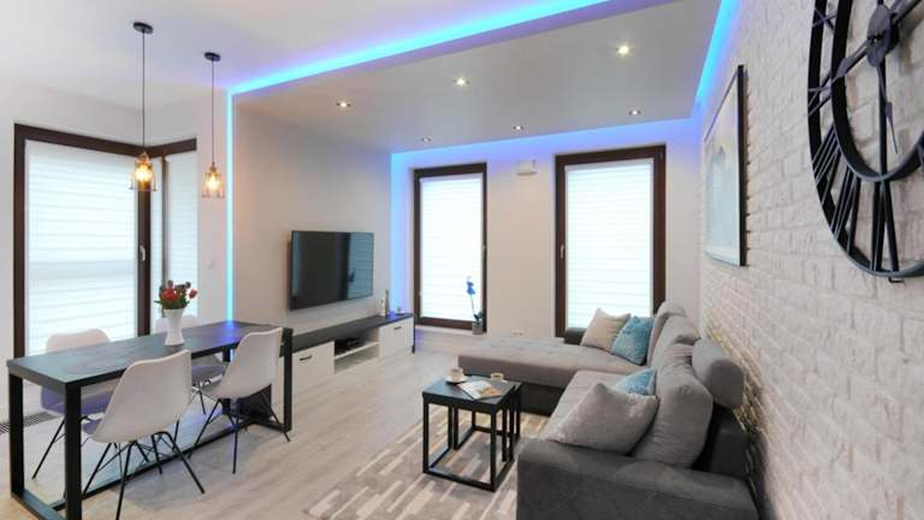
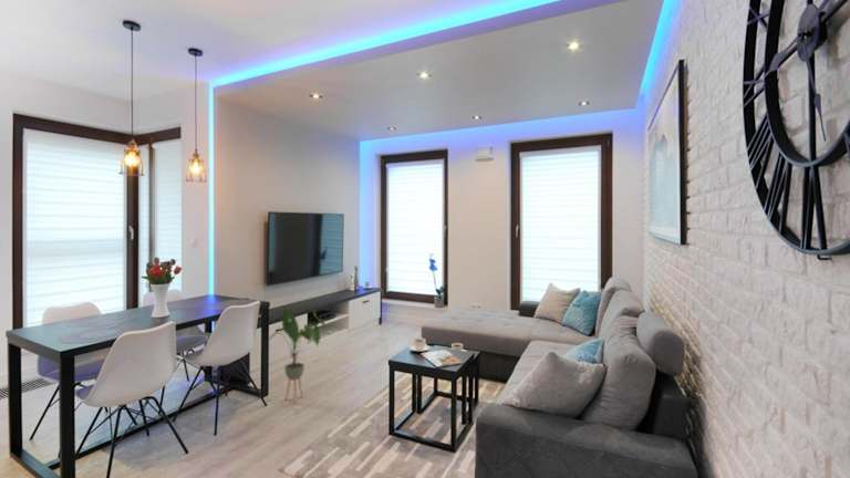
+ house plant [268,308,329,405]
